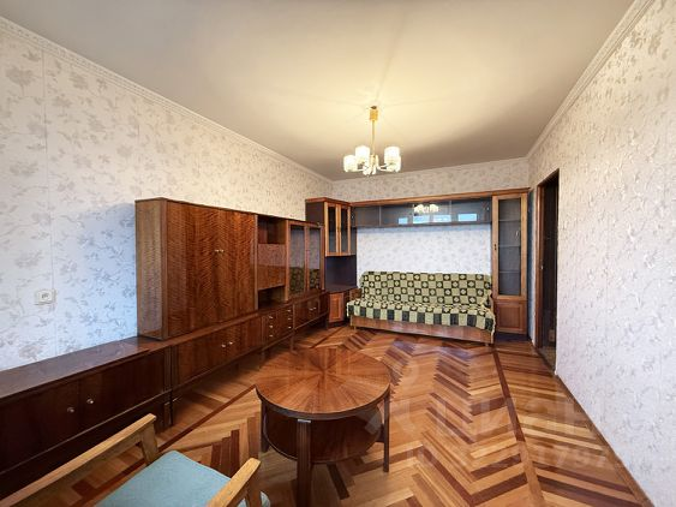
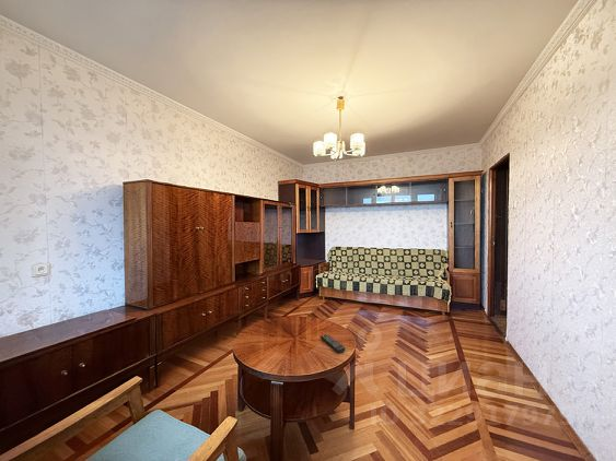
+ remote control [319,333,346,354]
